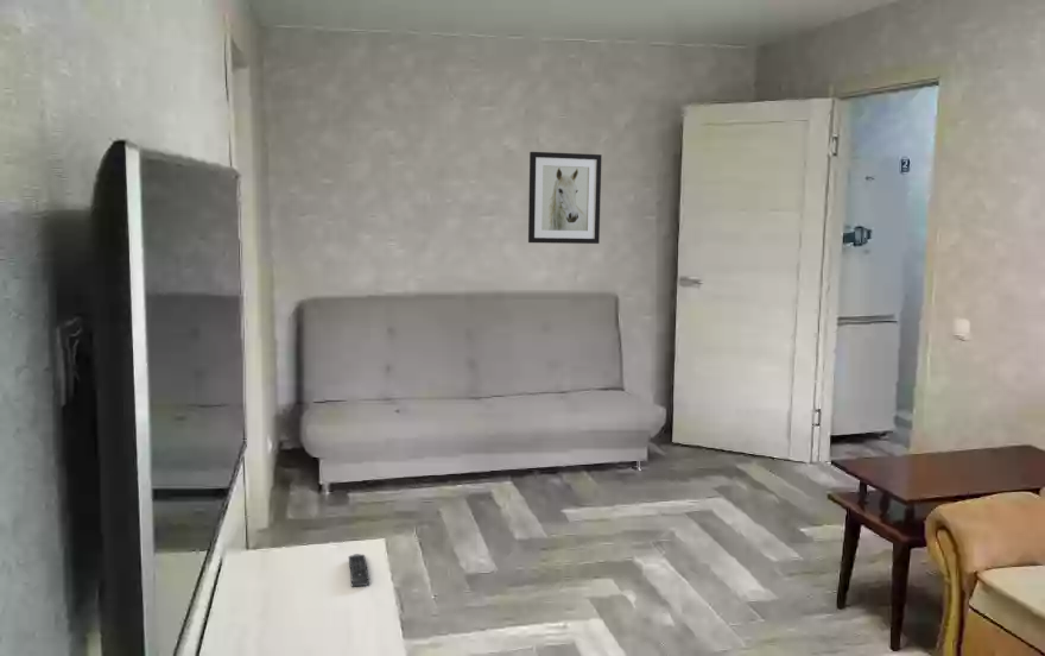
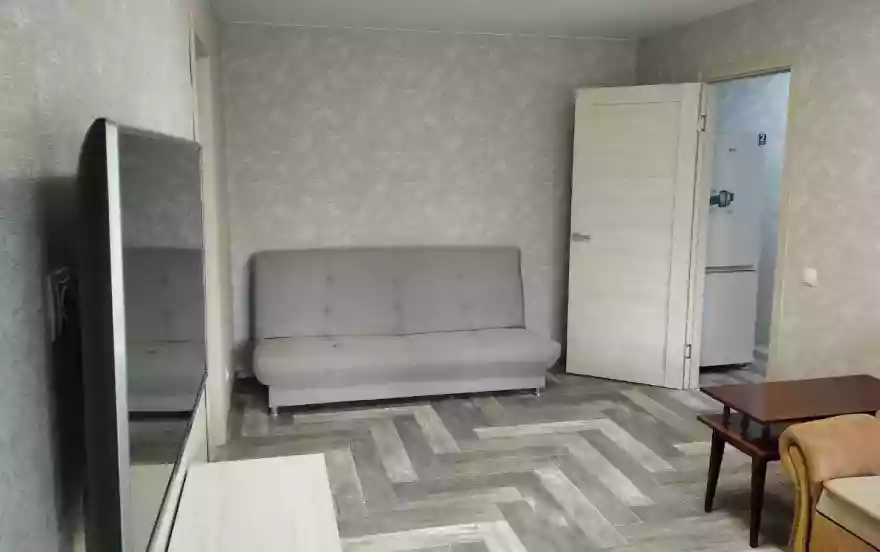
- remote control [348,553,370,587]
- wall art [527,151,603,245]
